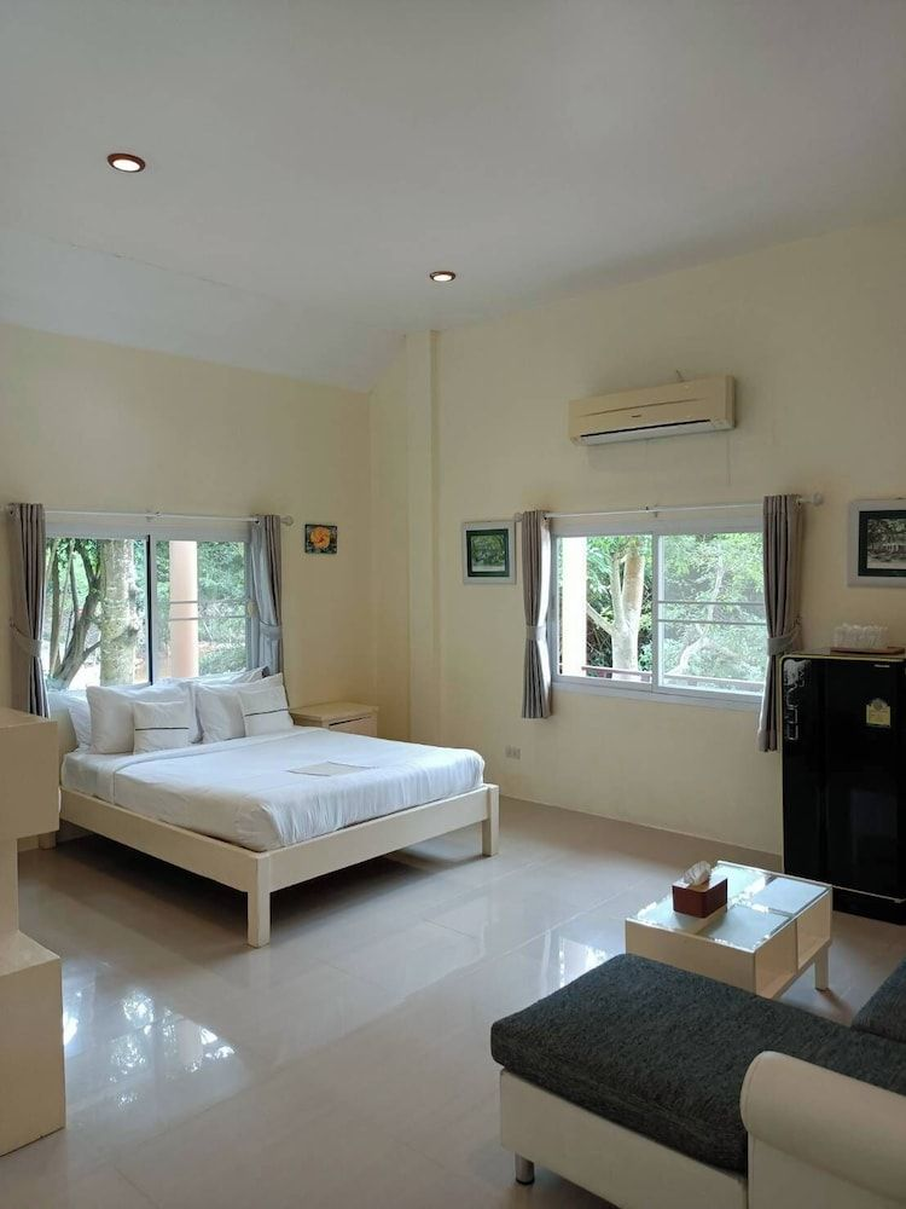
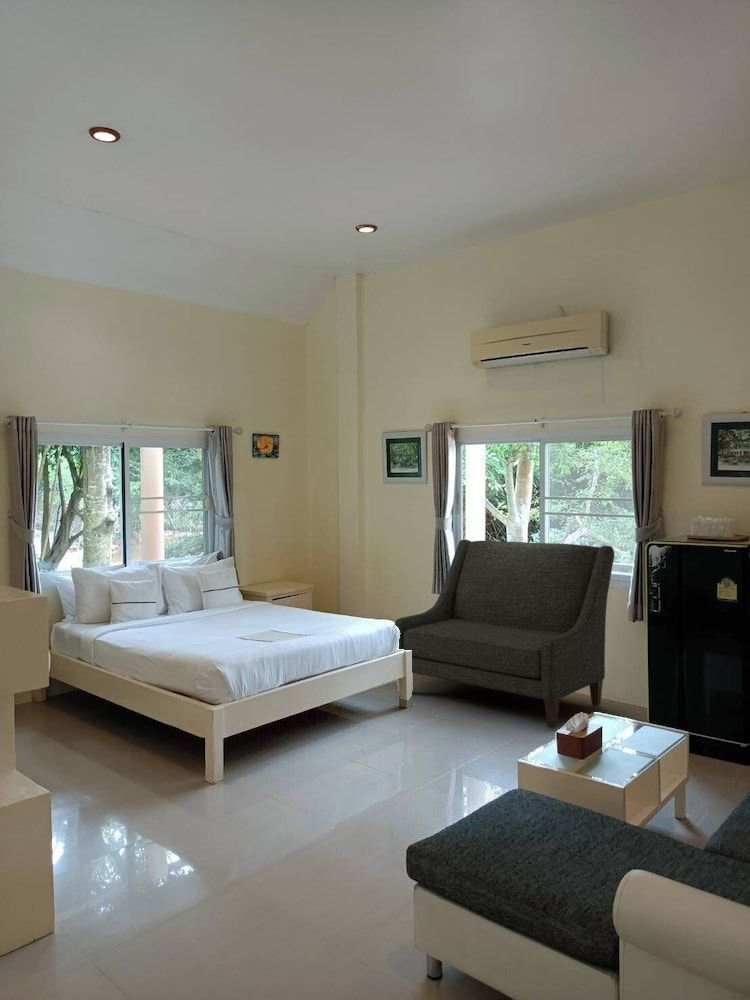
+ sofa [394,539,615,730]
